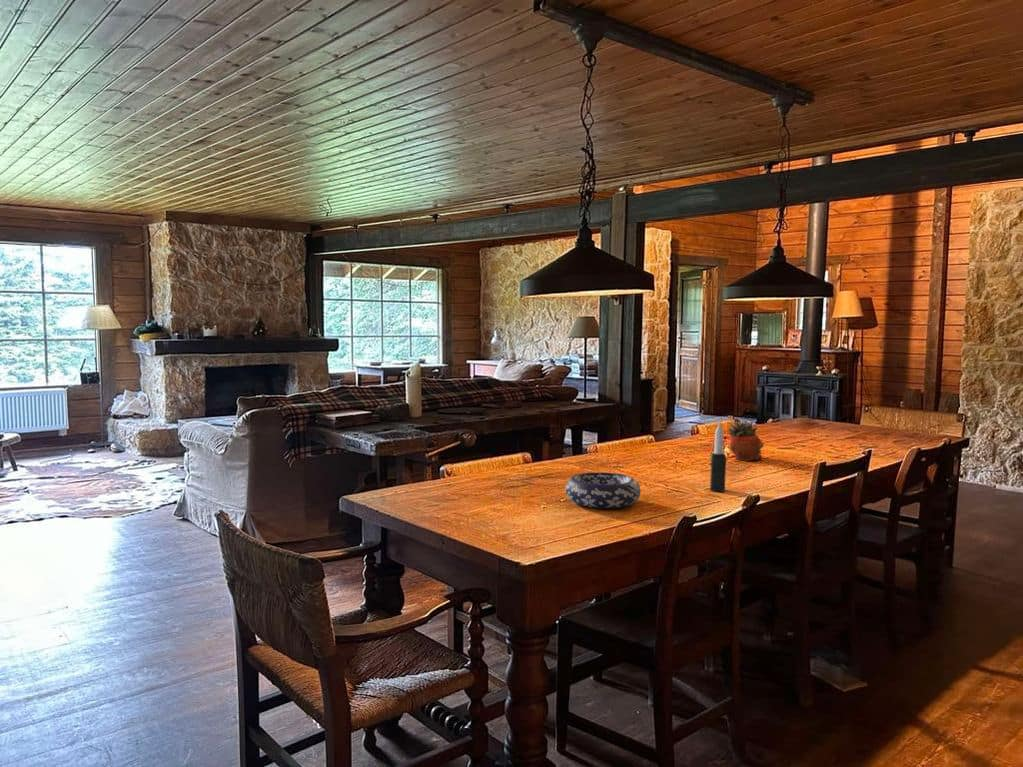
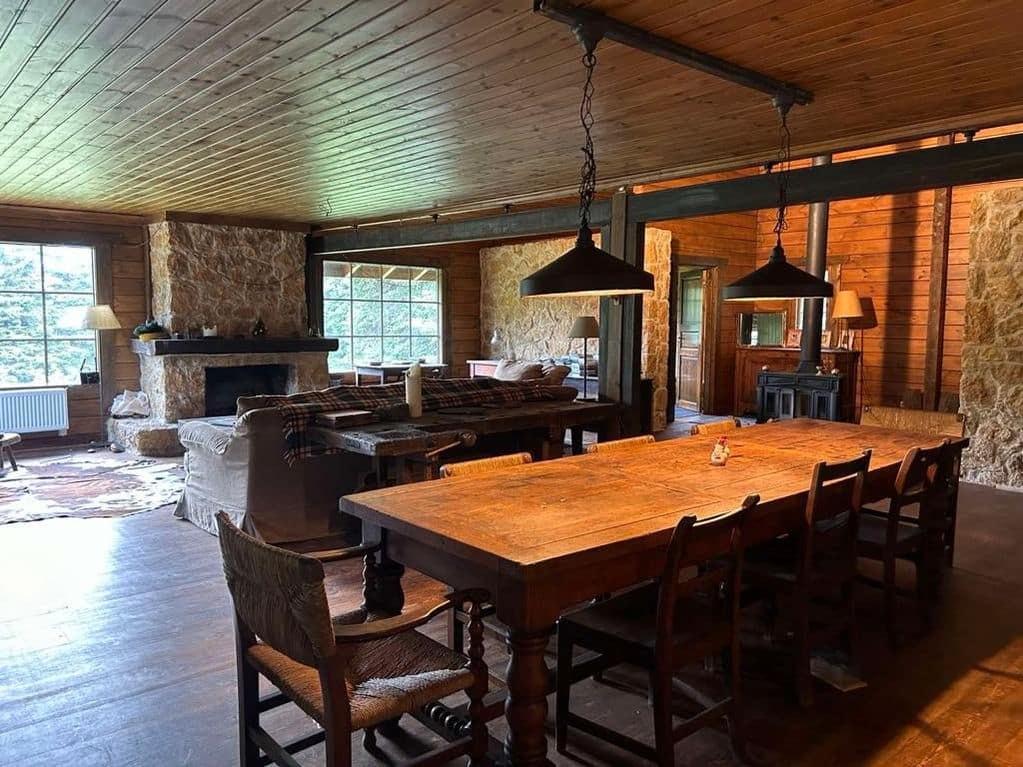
- decorative bowl [564,471,641,509]
- candle [709,421,727,493]
- succulent planter [726,419,765,462]
